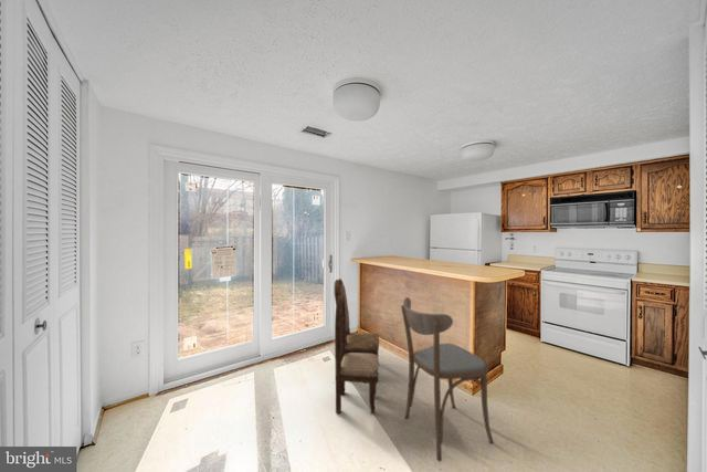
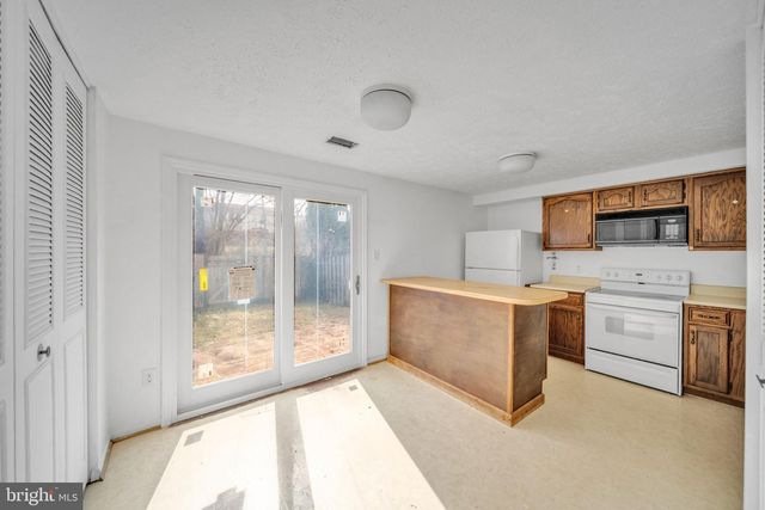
- dining chair [334,277,380,415]
- dining chair [400,296,495,462]
